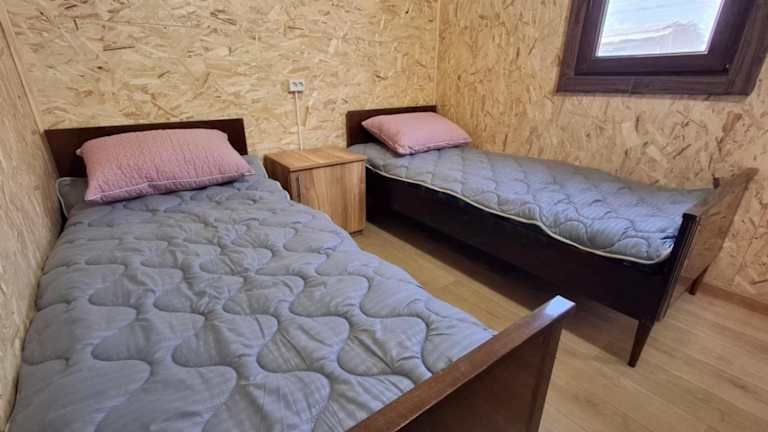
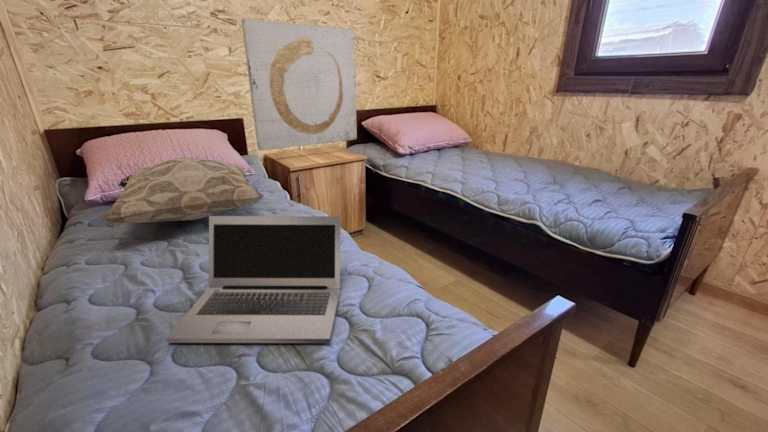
+ wall art [240,18,358,151]
+ decorative pillow [100,156,265,224]
+ laptop [165,215,341,344]
